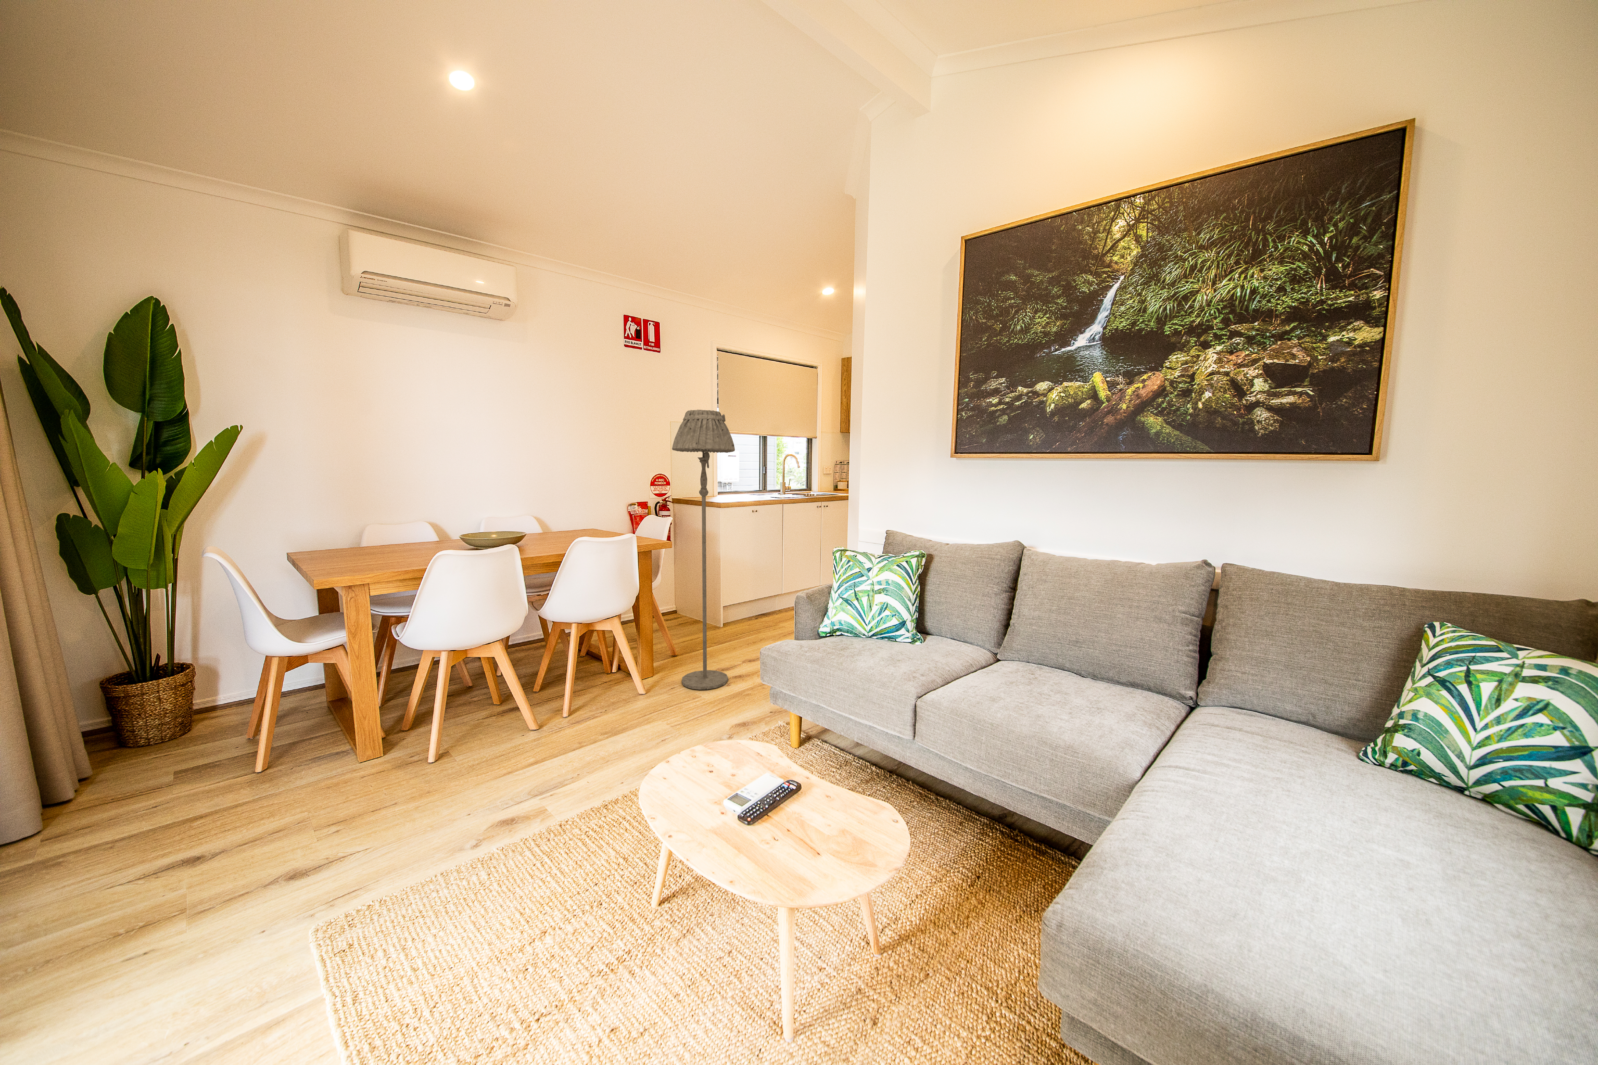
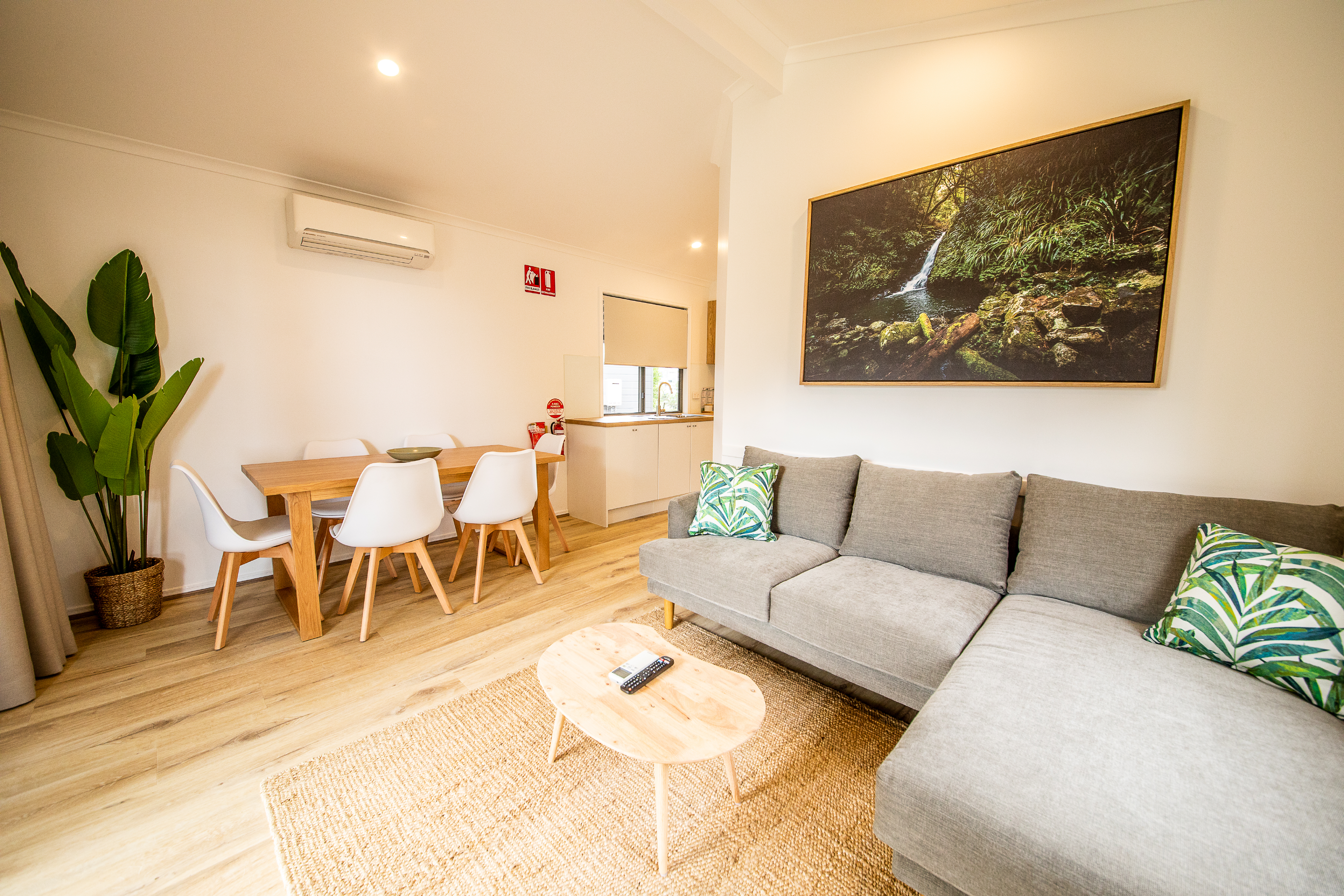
- floor lamp [672,409,736,691]
